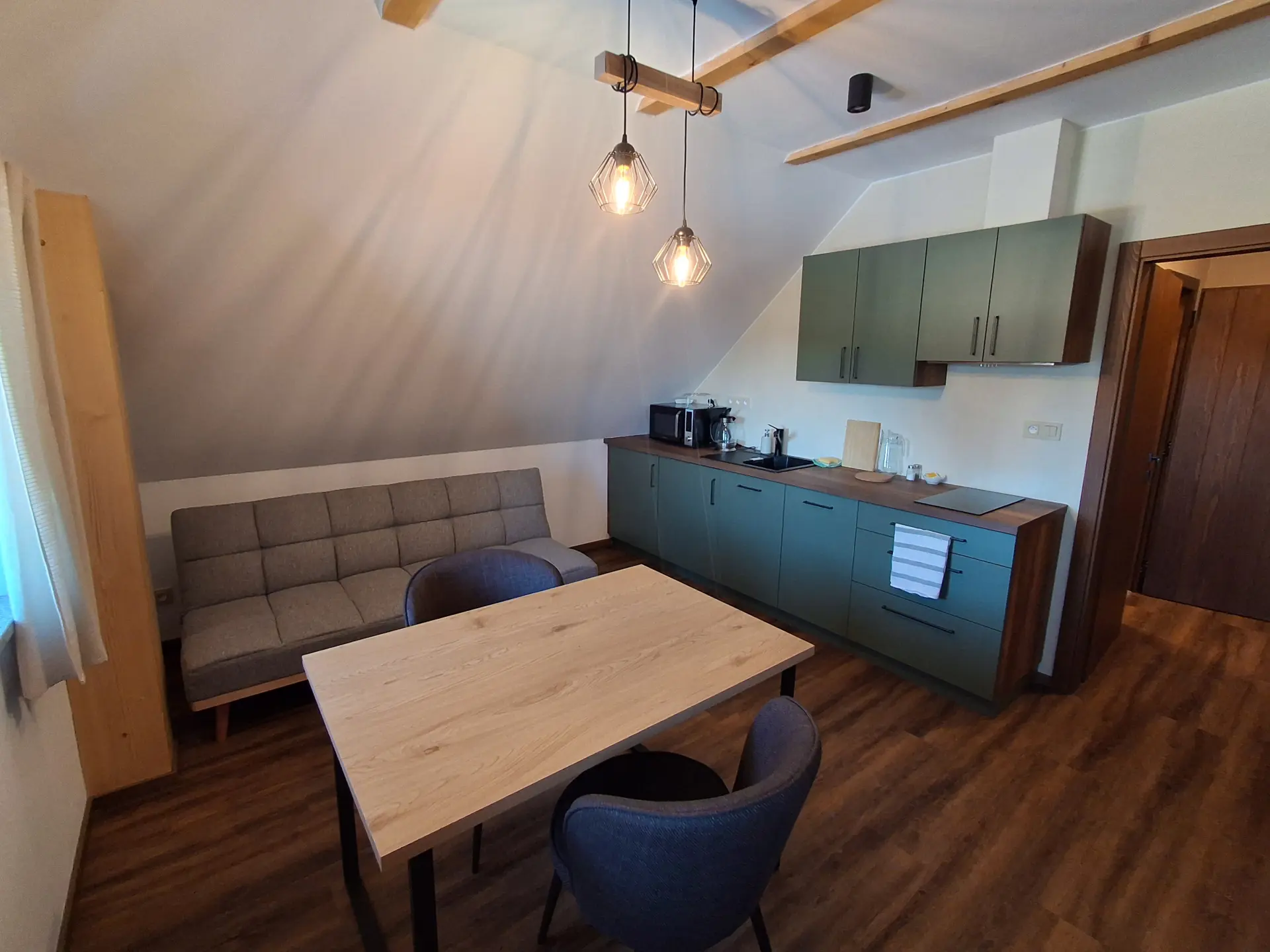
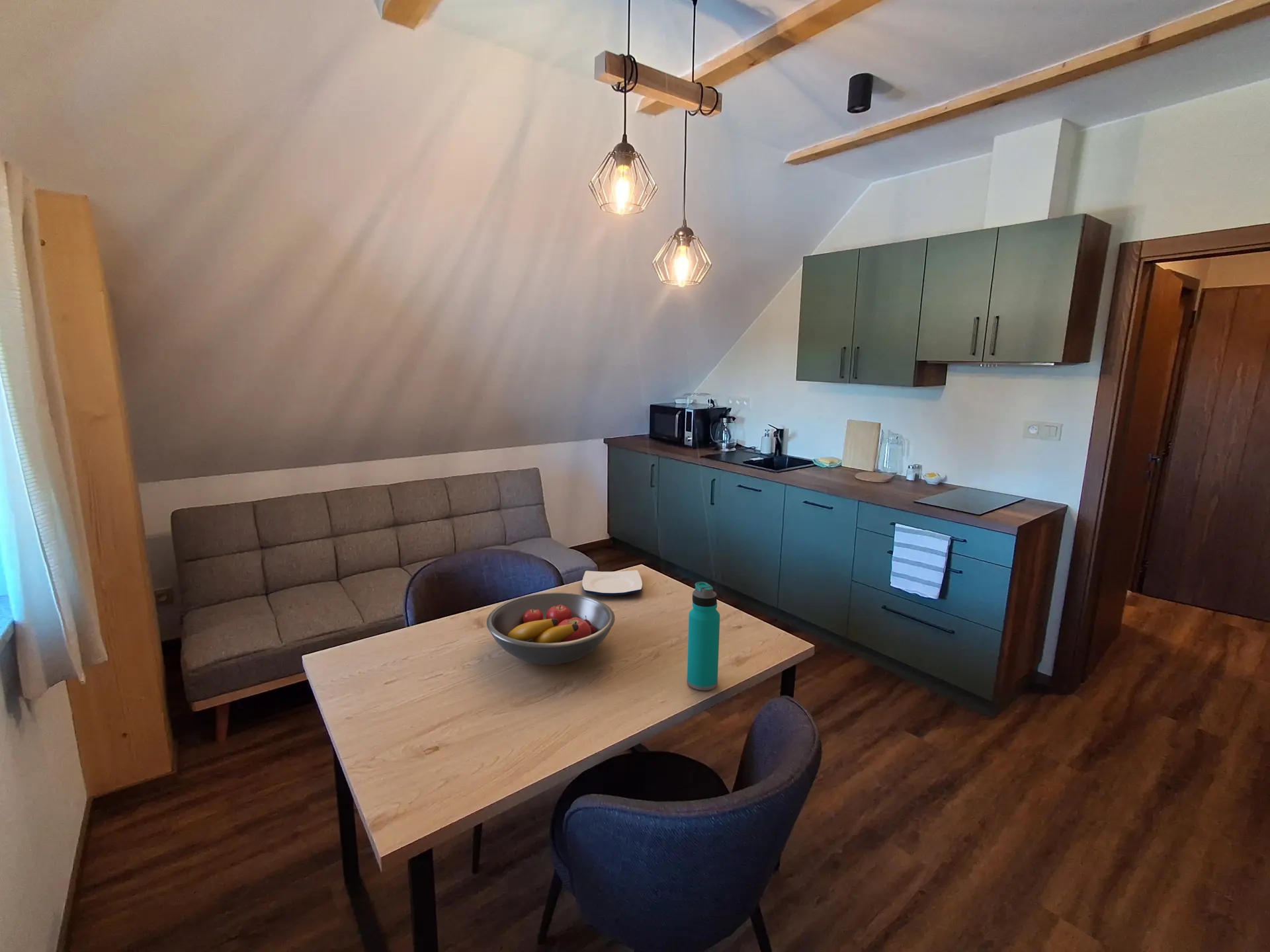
+ plate [581,570,643,596]
+ fruit bowl [486,592,615,665]
+ water bottle [687,581,720,691]
